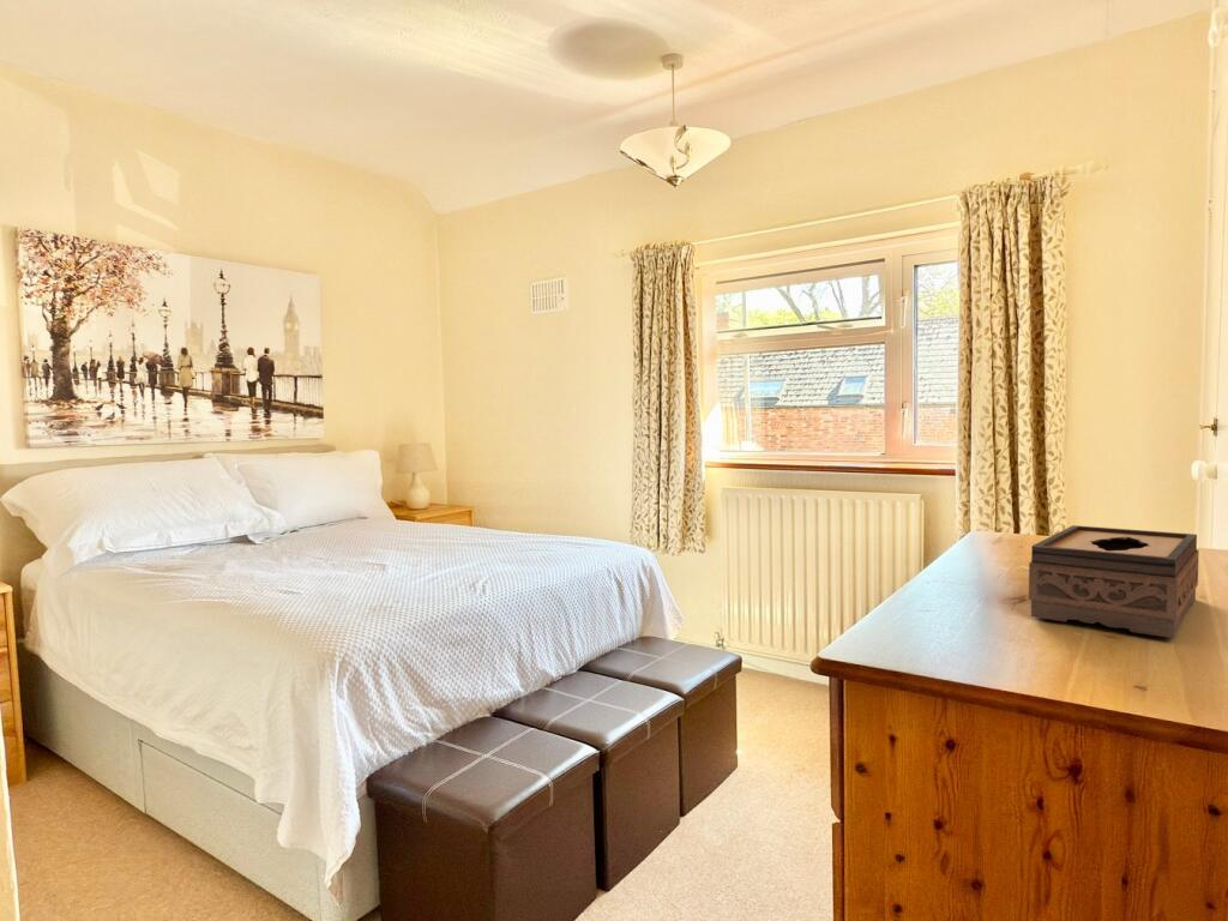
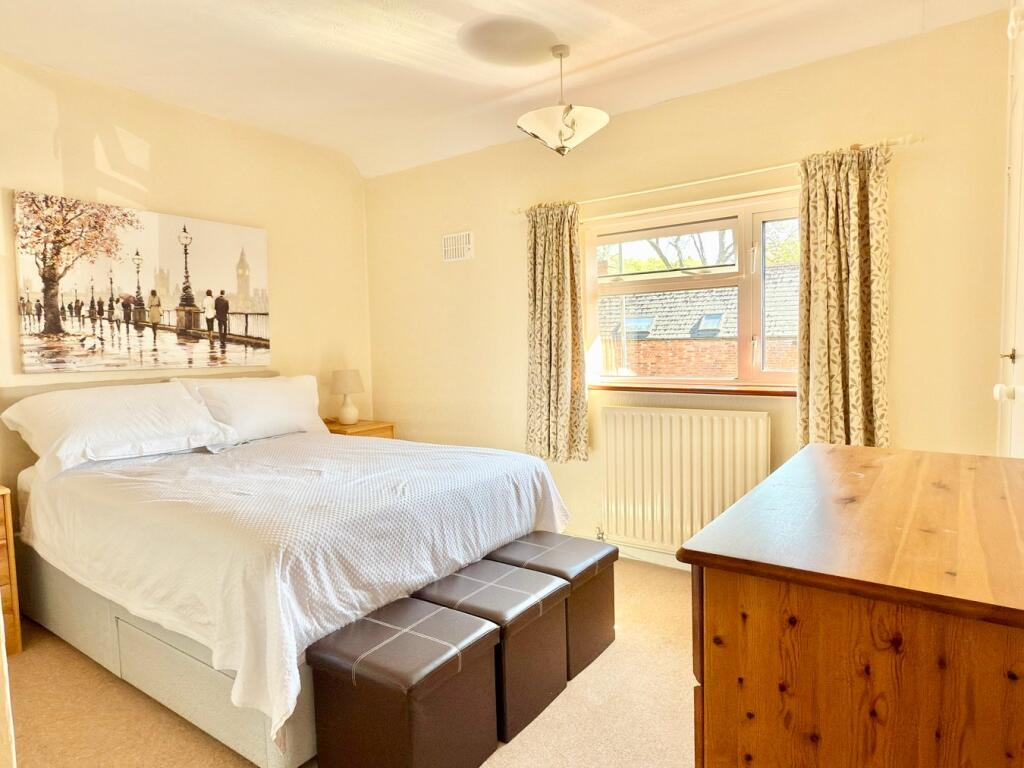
- tissue box [1028,524,1200,639]
